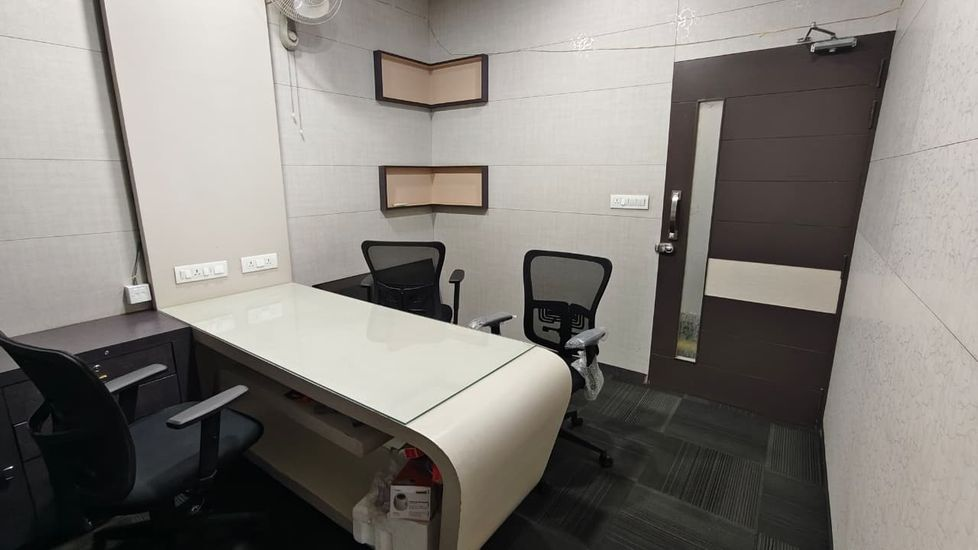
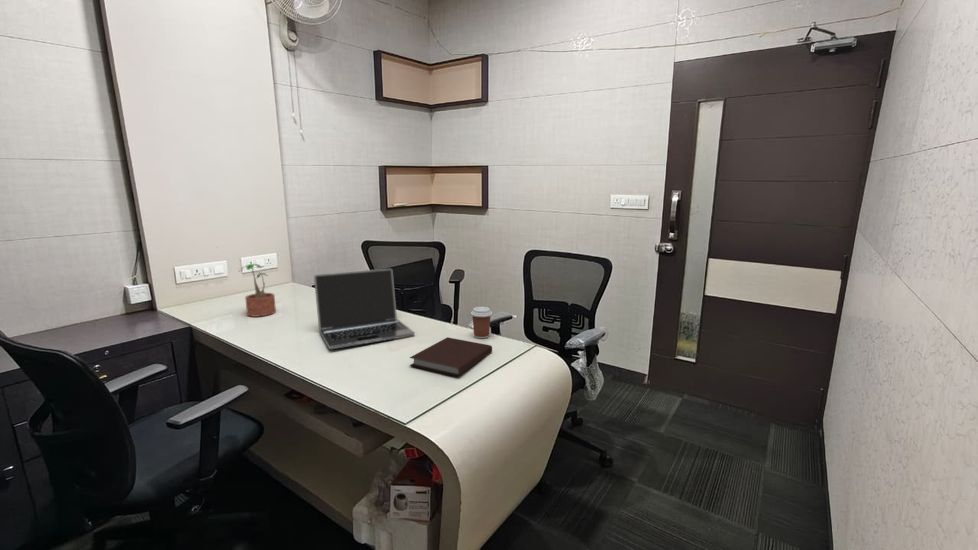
+ coffee cup [470,306,493,339]
+ laptop [313,268,416,350]
+ potted plant [239,263,277,318]
+ notebook [409,336,493,377]
